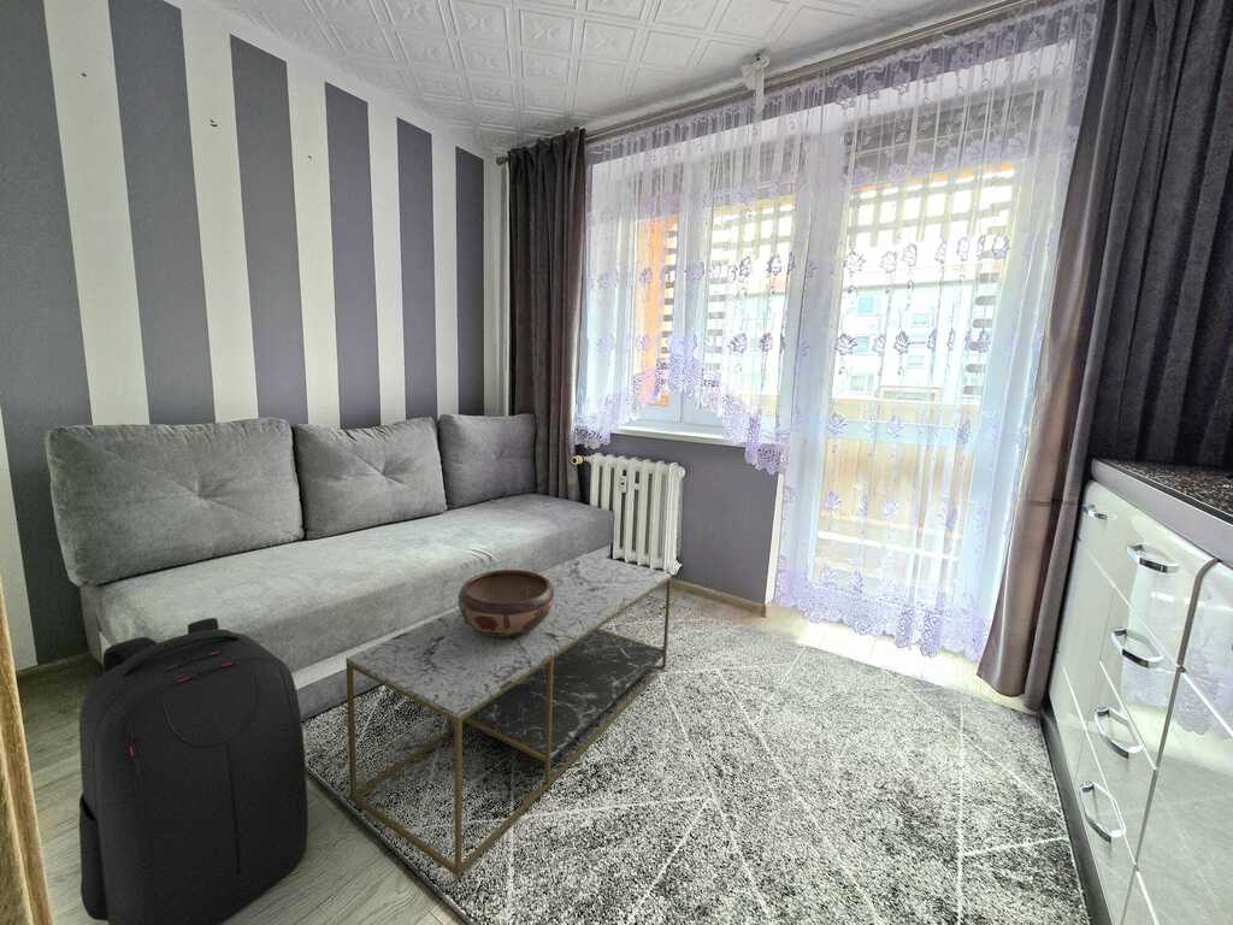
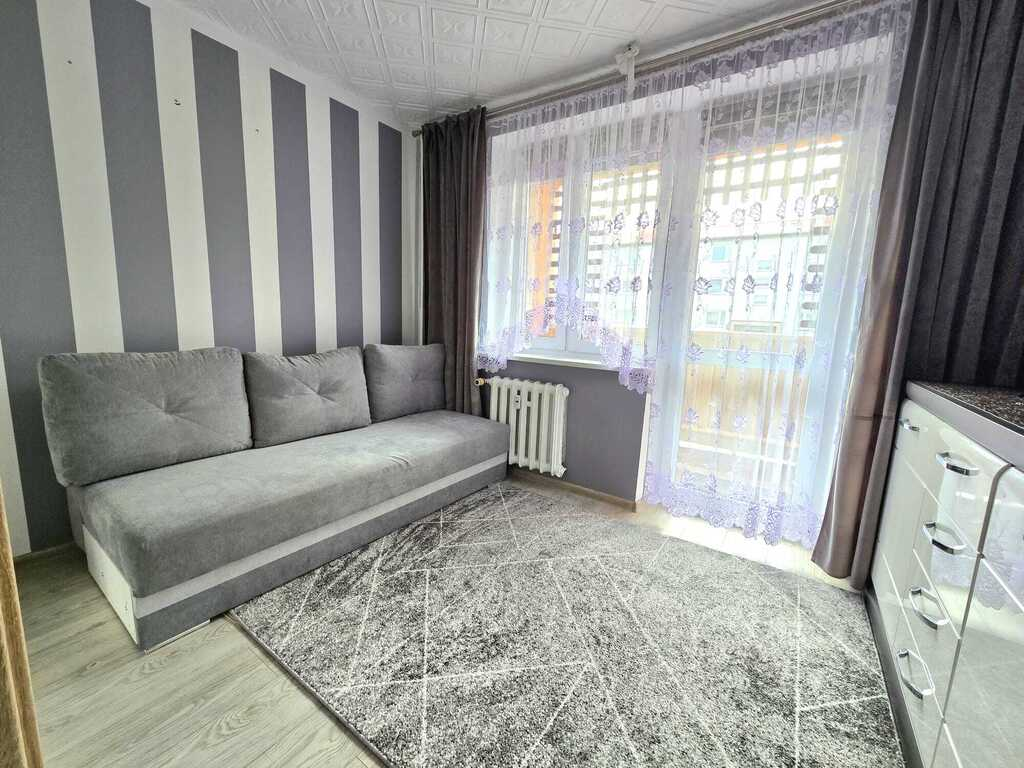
- backpack [78,617,309,925]
- coffee table [344,552,673,878]
- decorative bowl [456,568,554,638]
